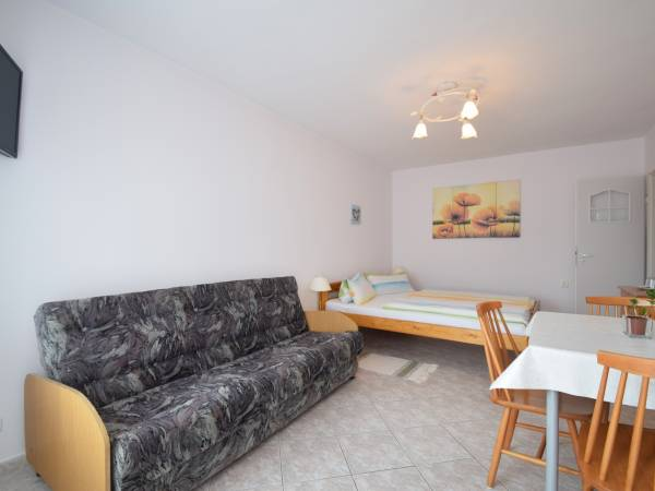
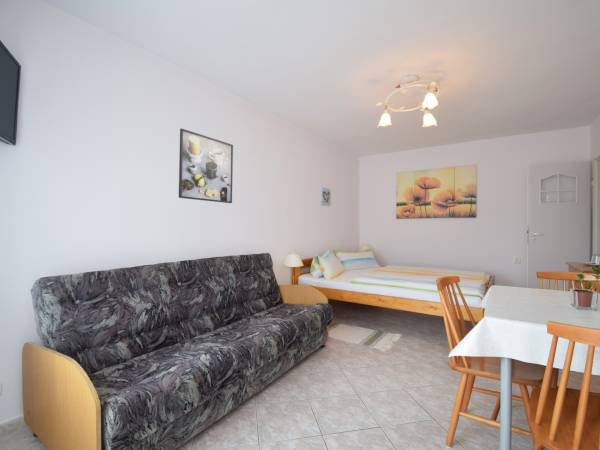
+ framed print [178,128,234,204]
